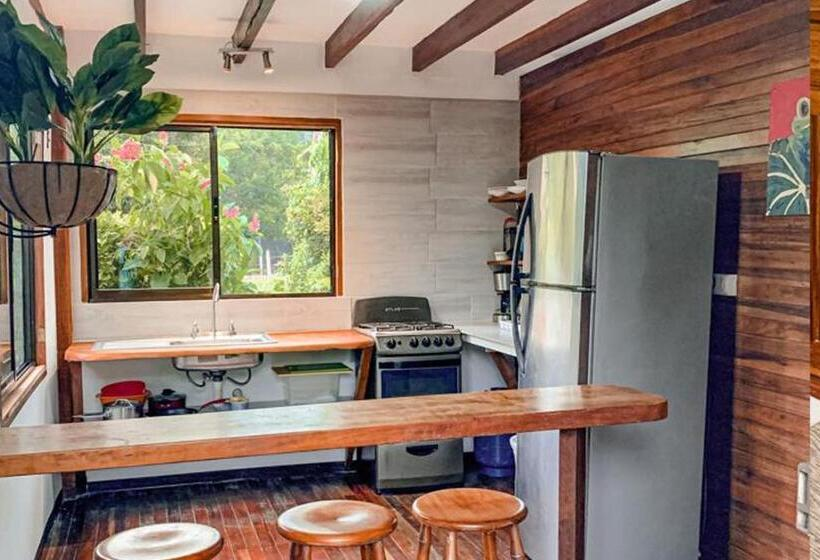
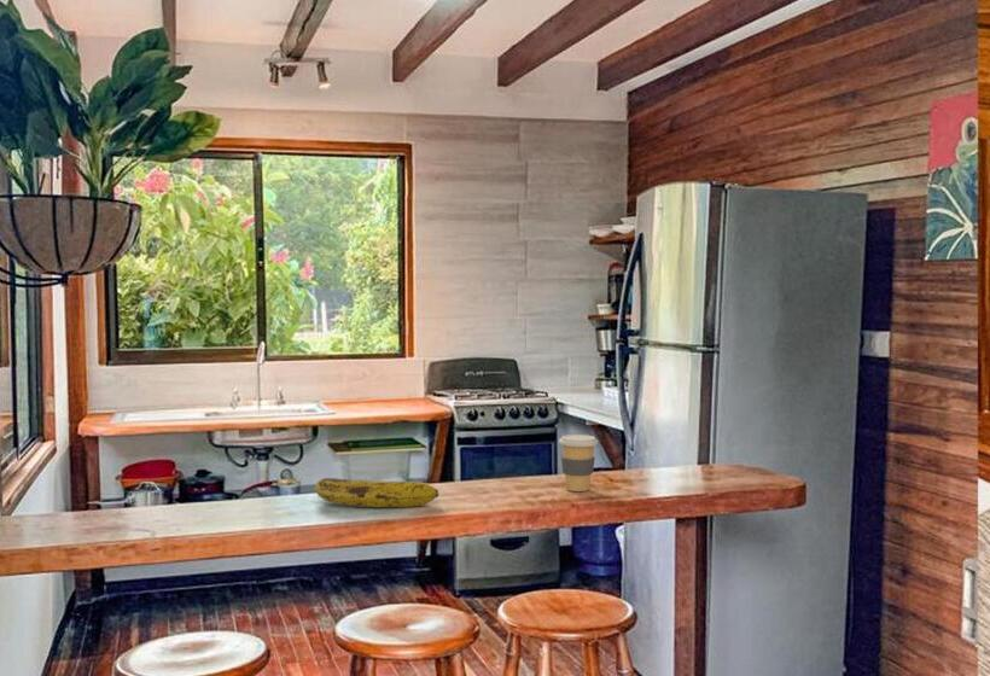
+ coffee cup [558,433,599,493]
+ fruit [314,477,439,508]
